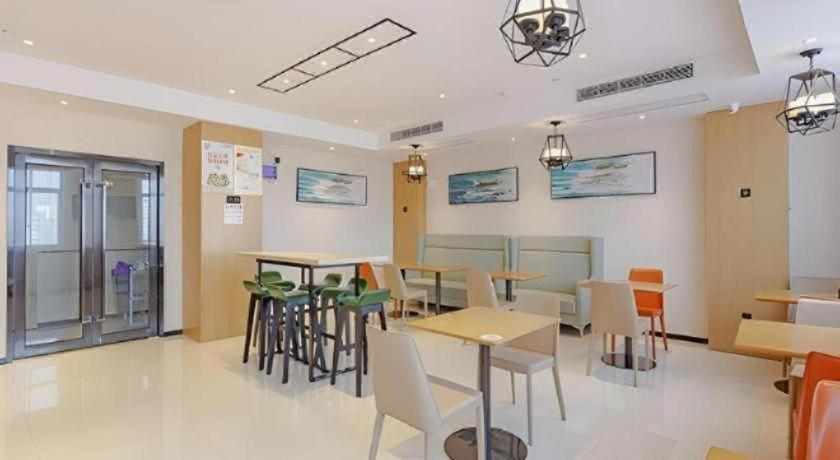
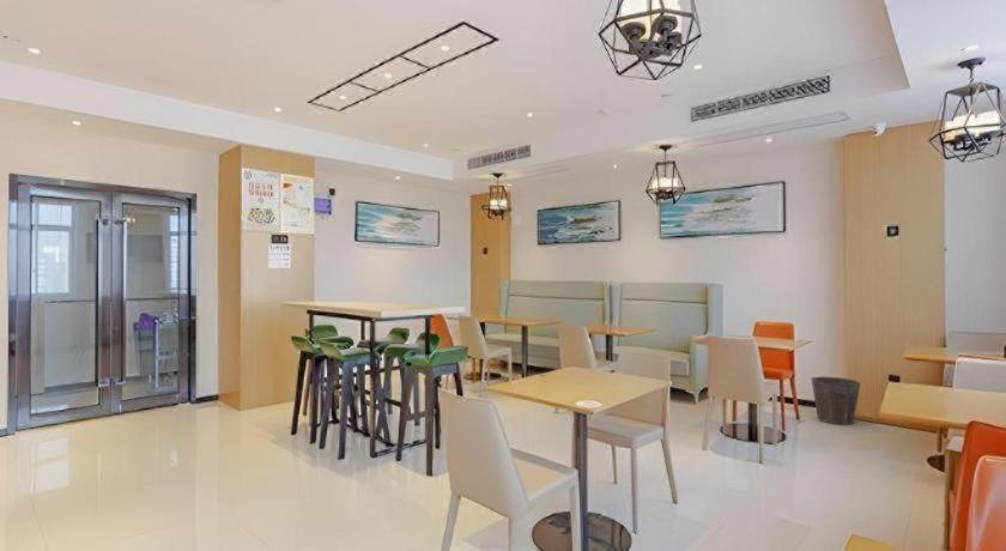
+ waste bin [810,375,861,426]
